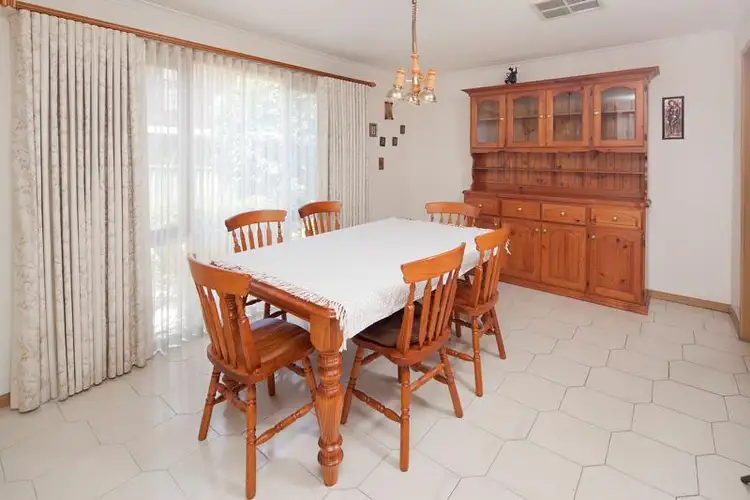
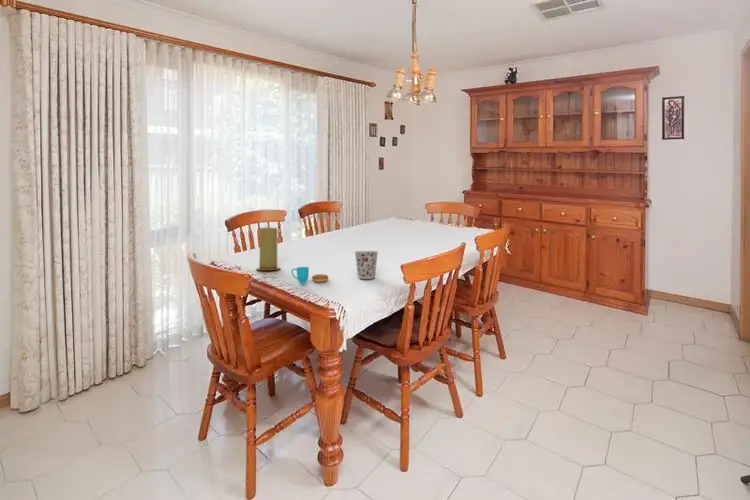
+ cup [290,266,329,285]
+ candle [255,227,281,271]
+ cup [354,250,379,280]
